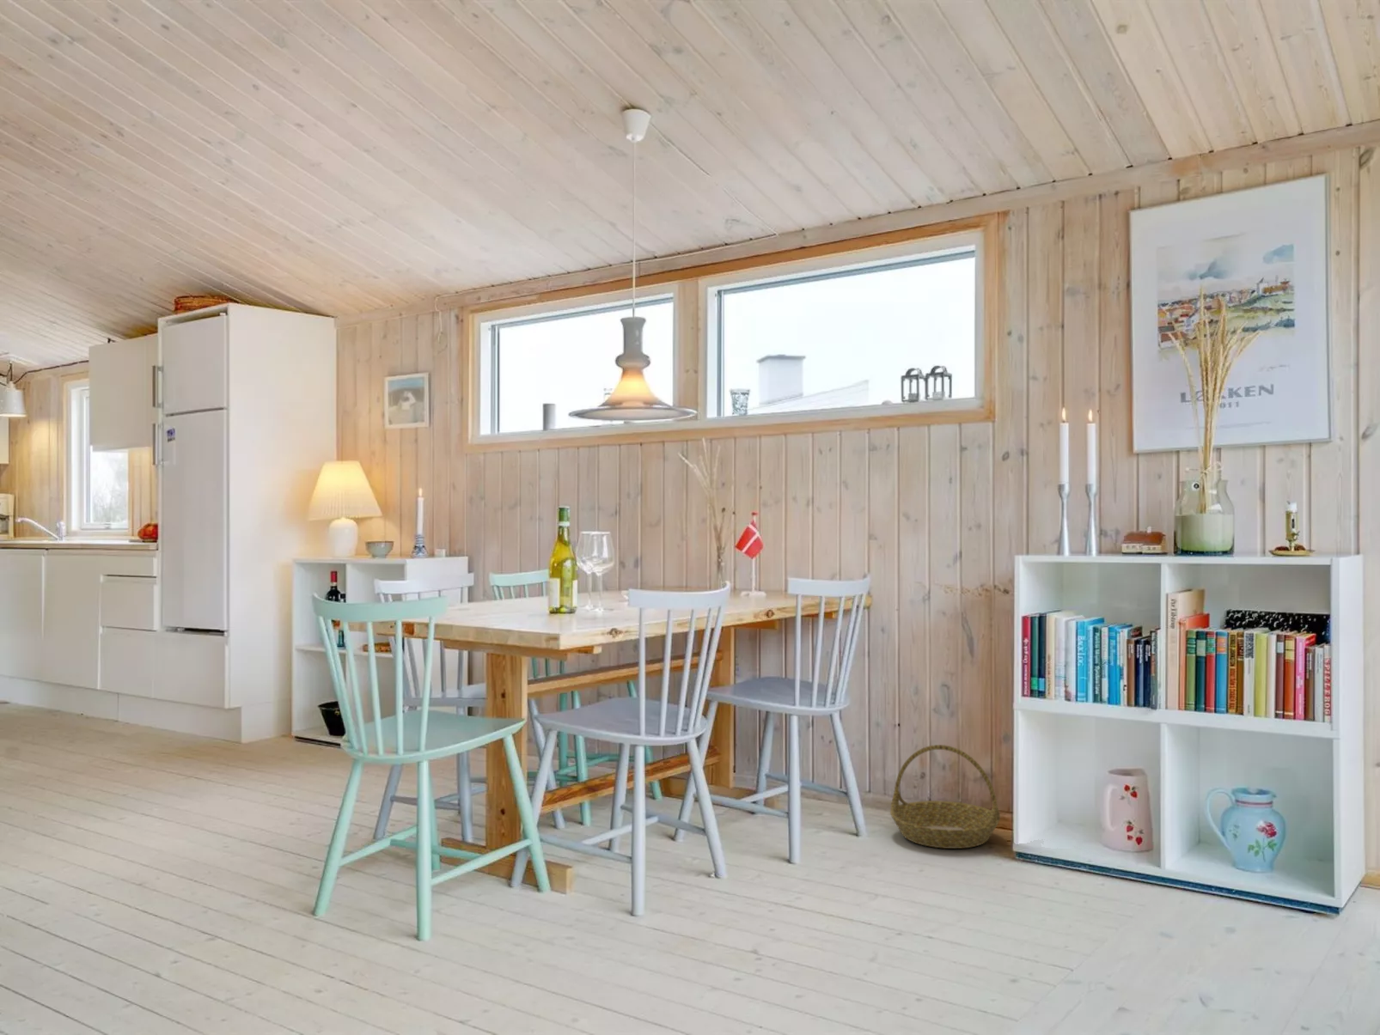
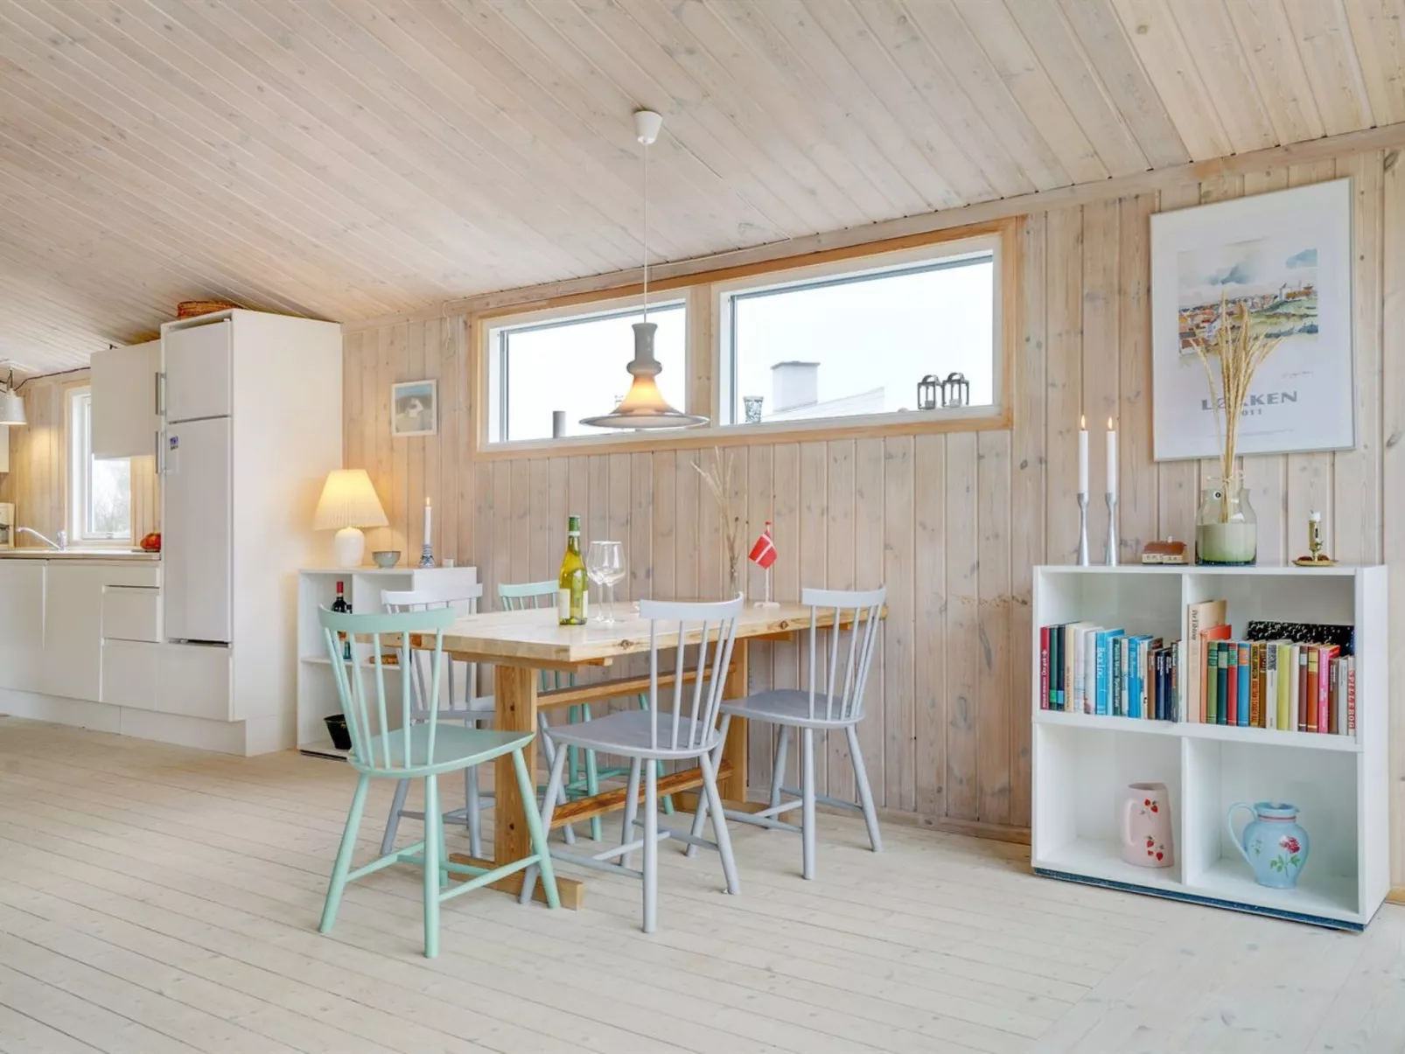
- basket [890,744,1002,849]
